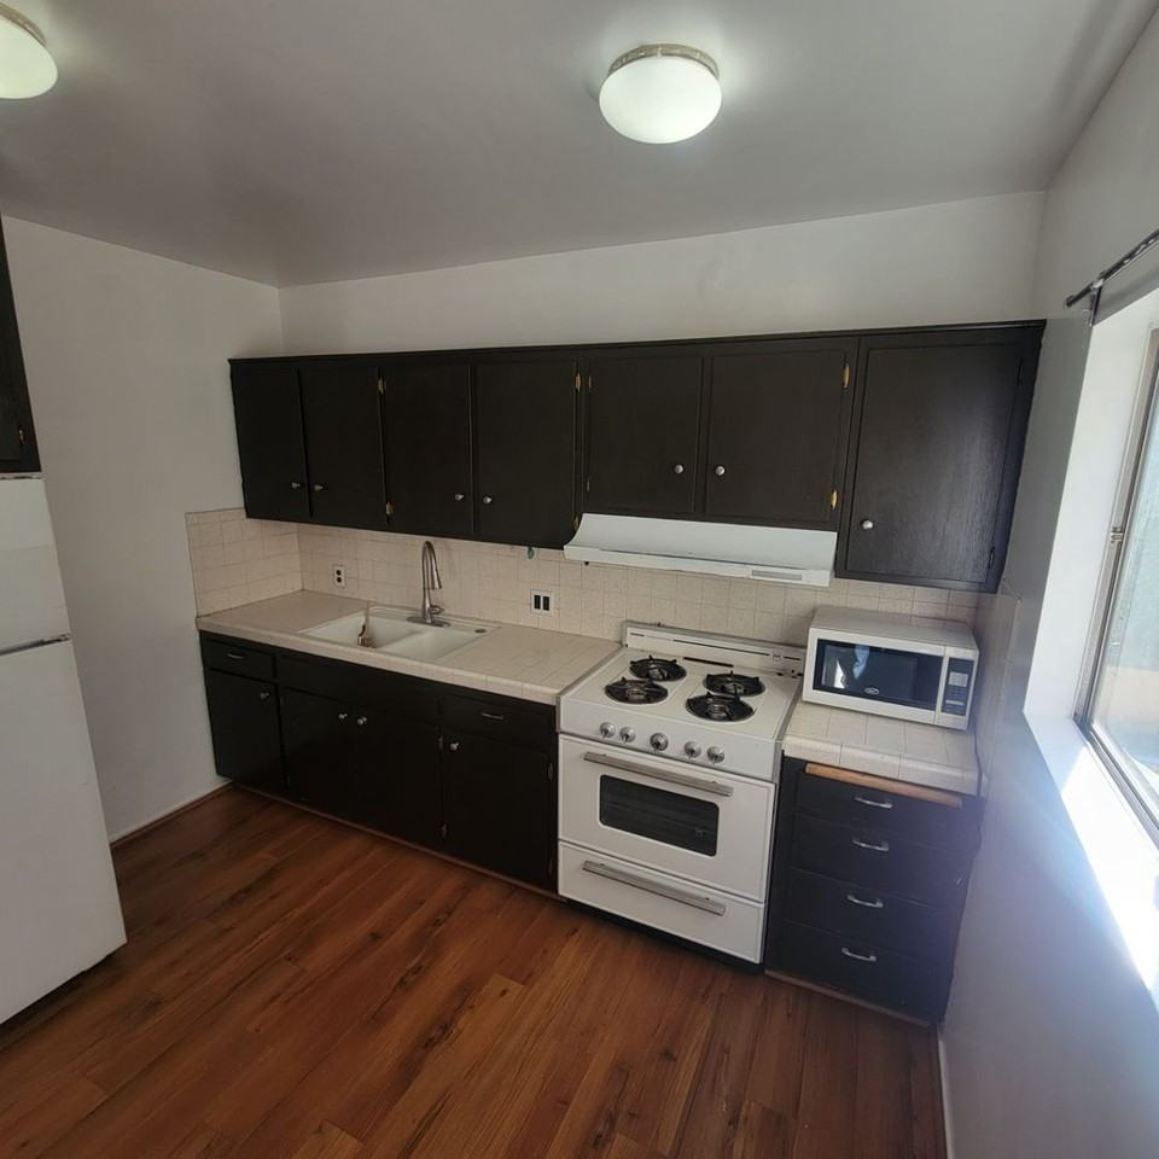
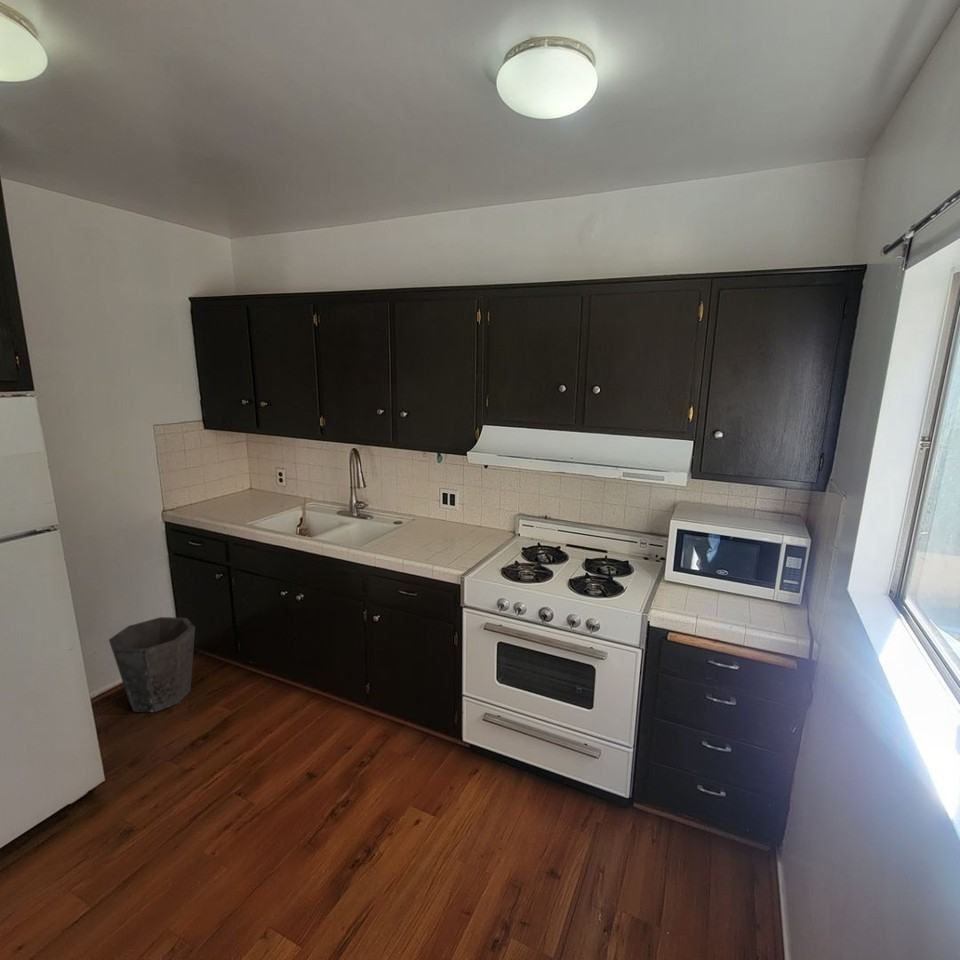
+ waste bin [108,616,196,713]
